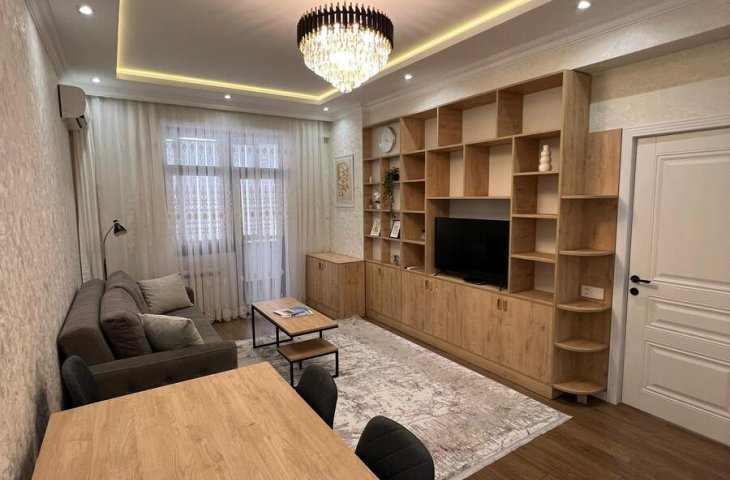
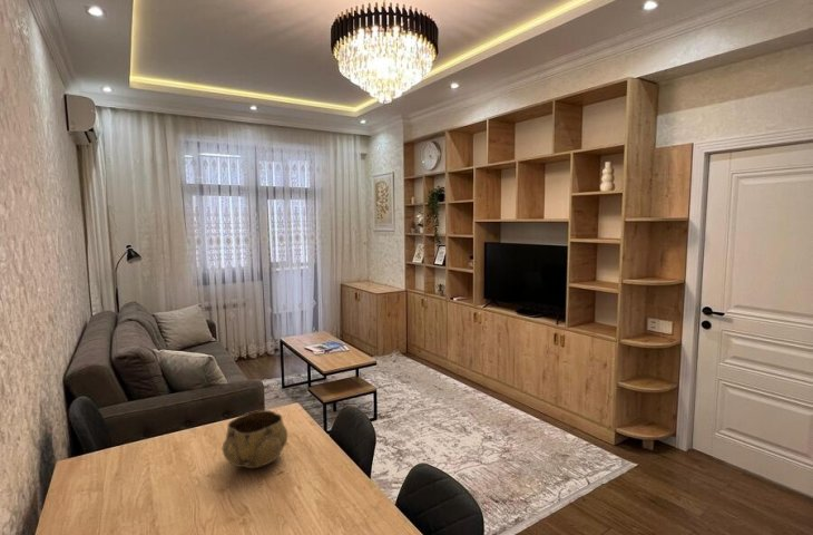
+ decorative bowl [222,409,288,469]
